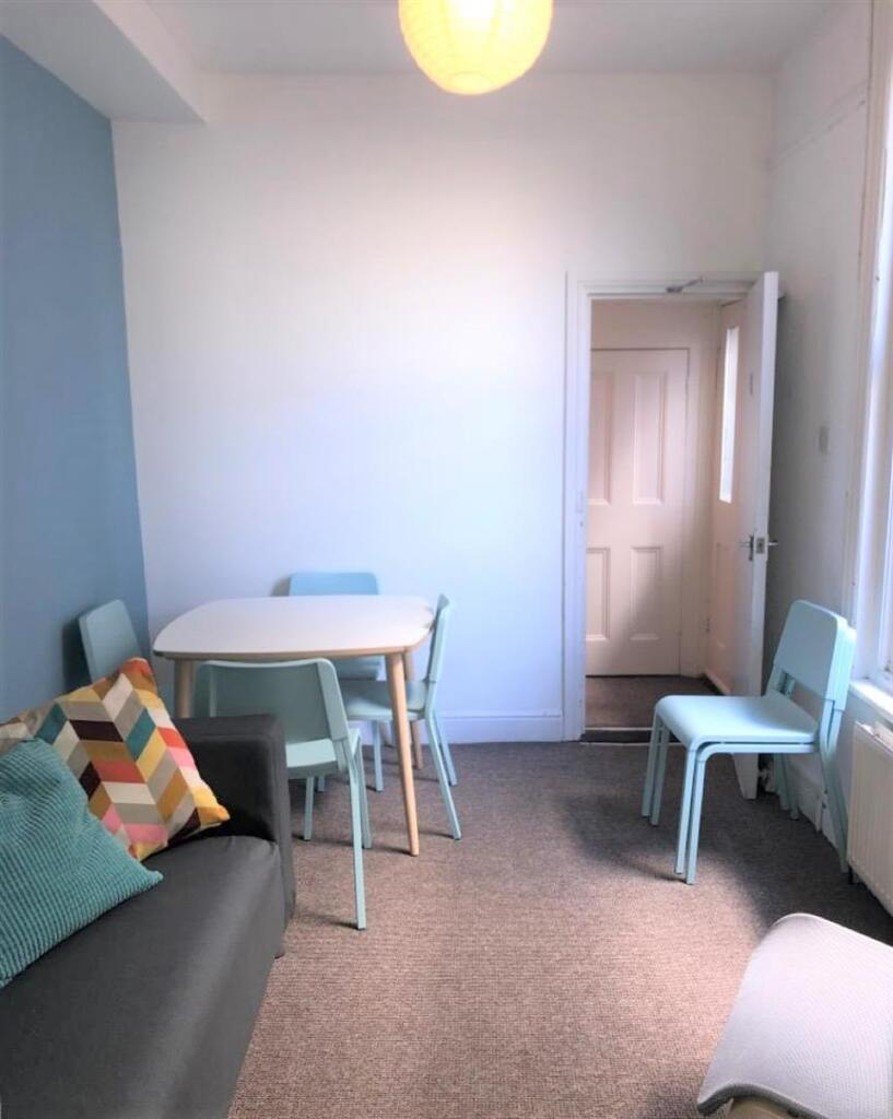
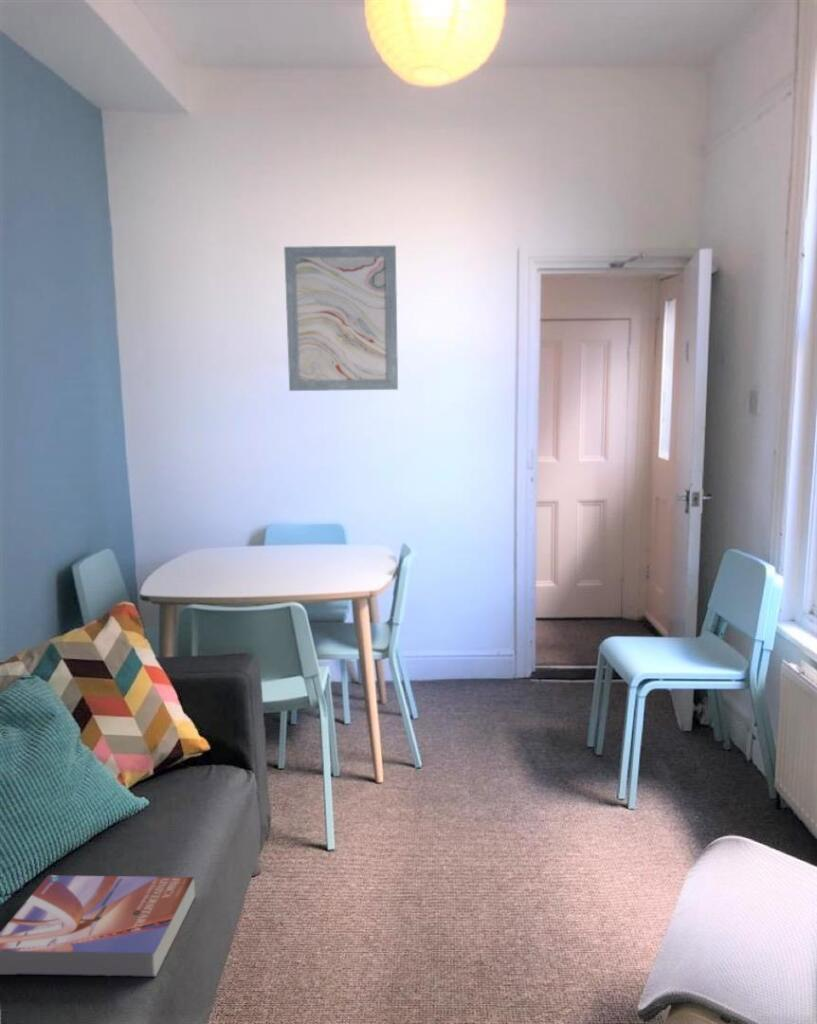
+ wall art [283,245,399,392]
+ textbook [0,874,197,978]
